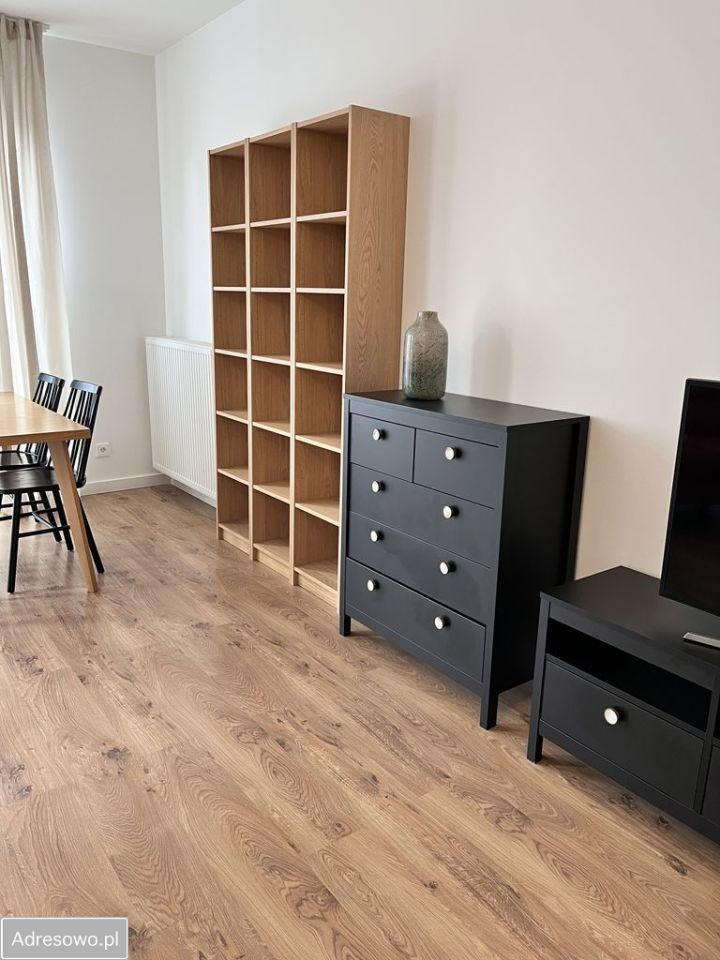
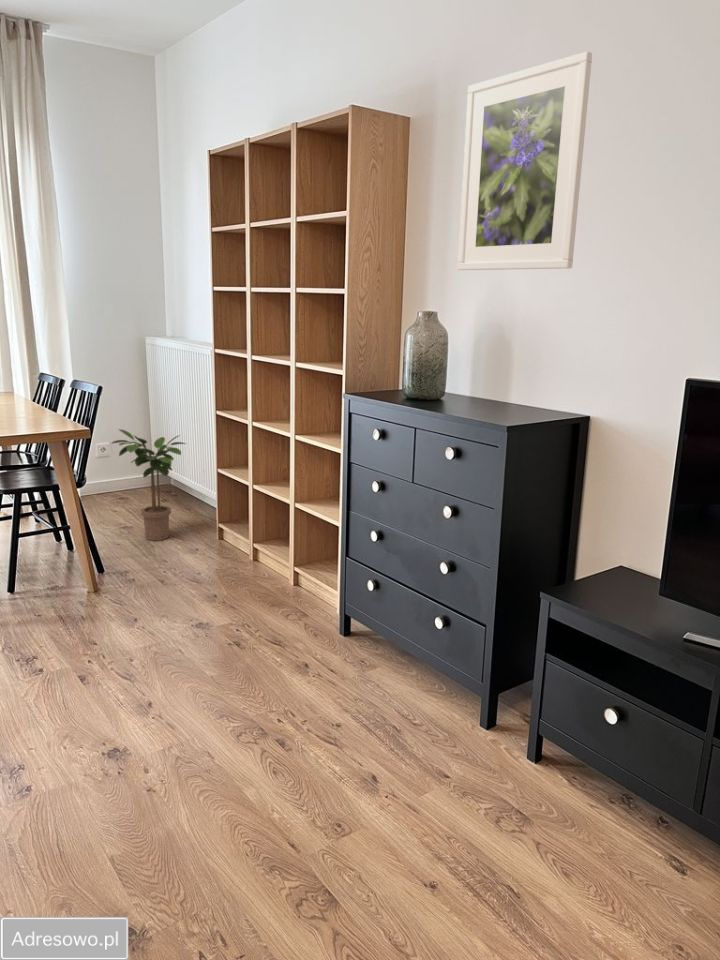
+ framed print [457,51,593,271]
+ potted plant [110,428,187,542]
